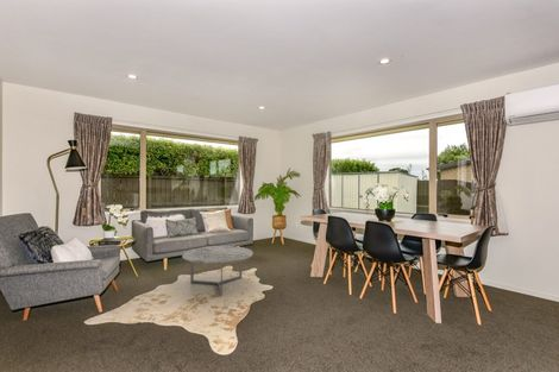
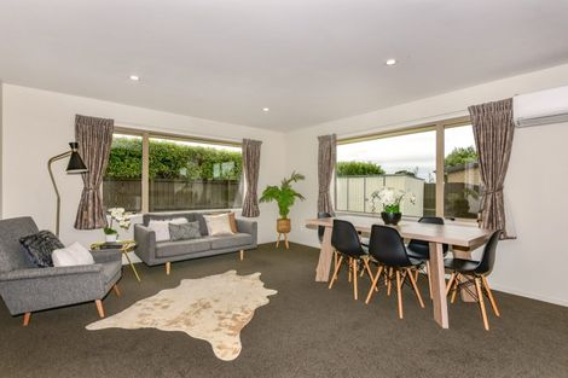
- coffee table [181,245,255,297]
